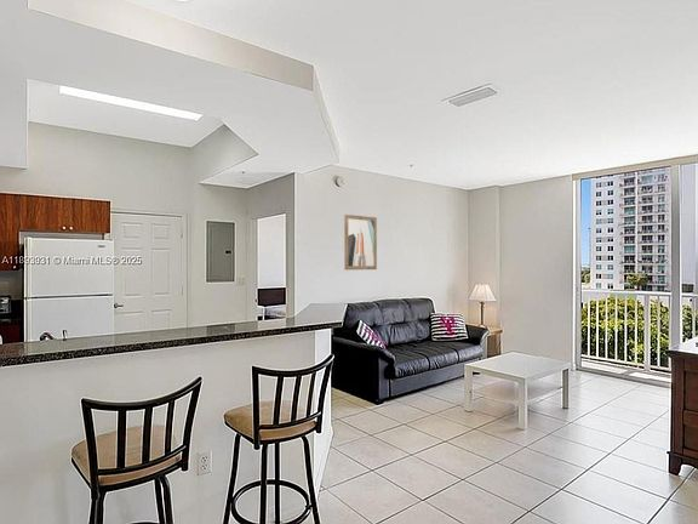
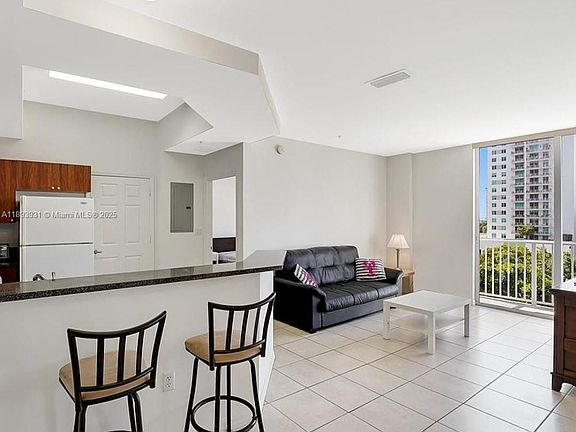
- wall art [343,213,378,270]
